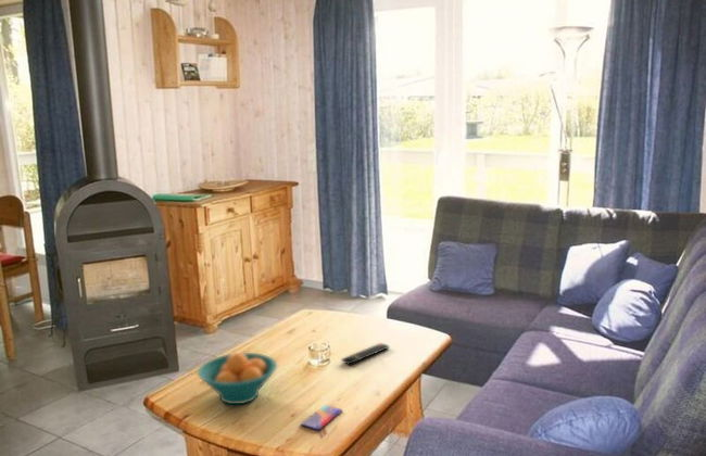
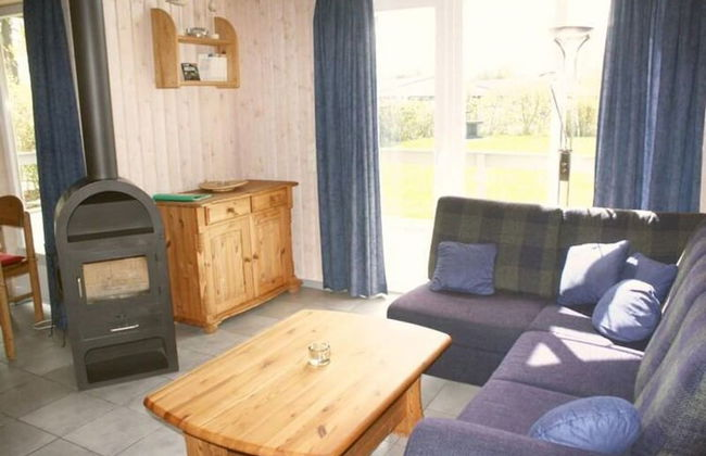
- remote control [341,342,390,366]
- fruit bowl [197,352,278,405]
- smartphone [300,404,343,431]
